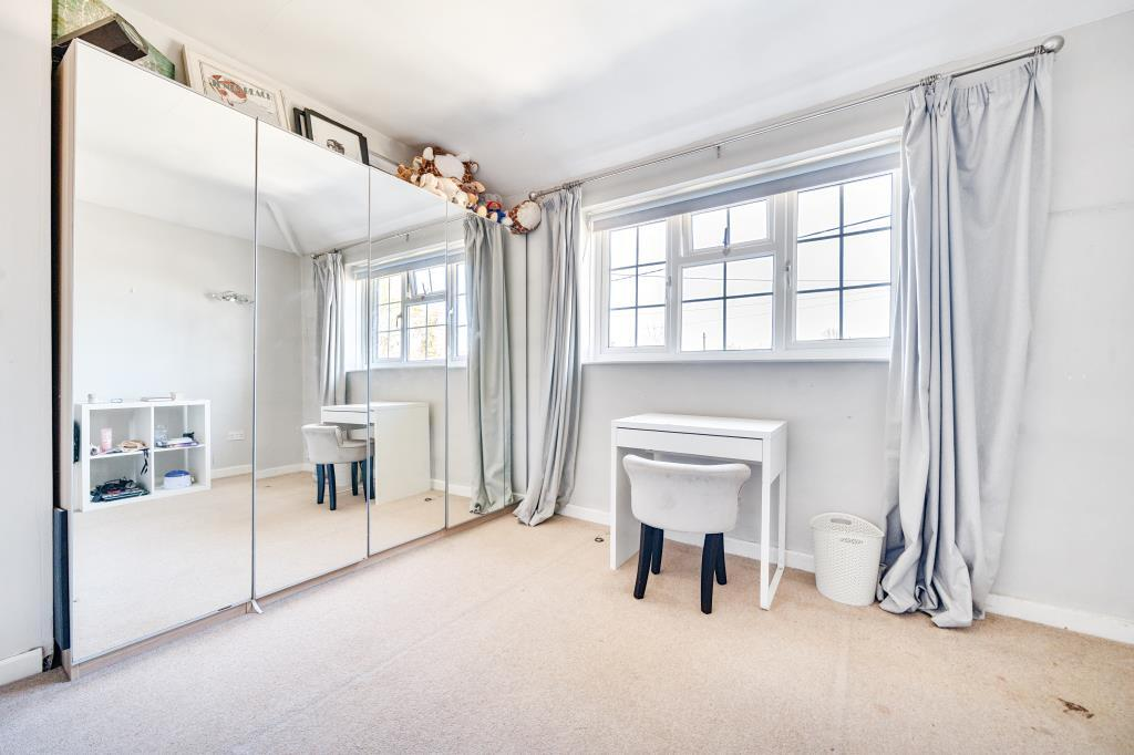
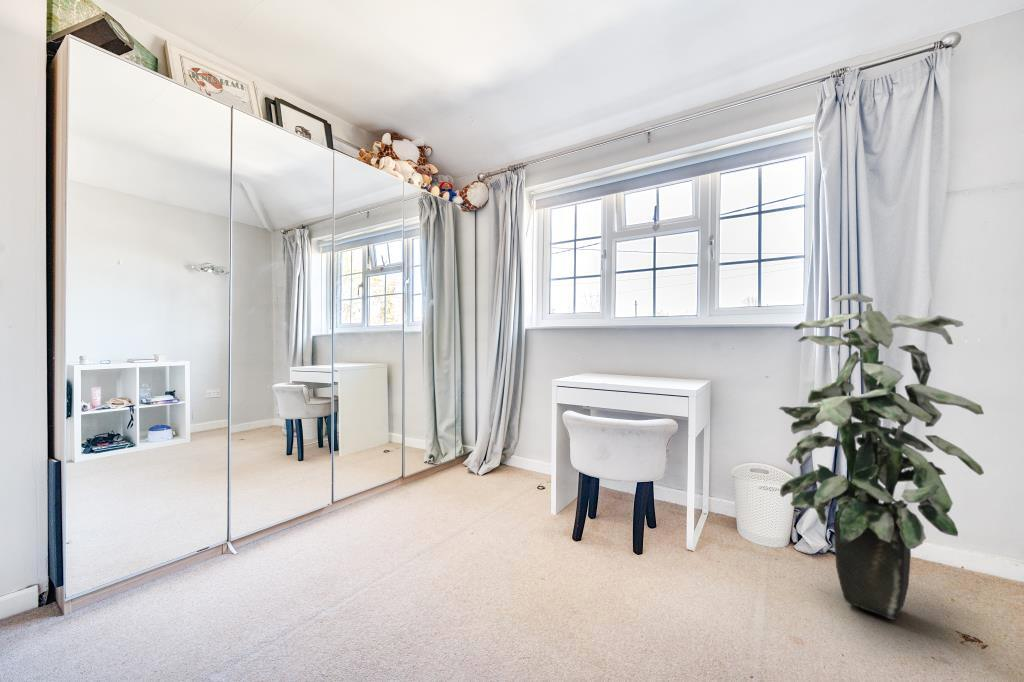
+ indoor plant [777,293,985,620]
